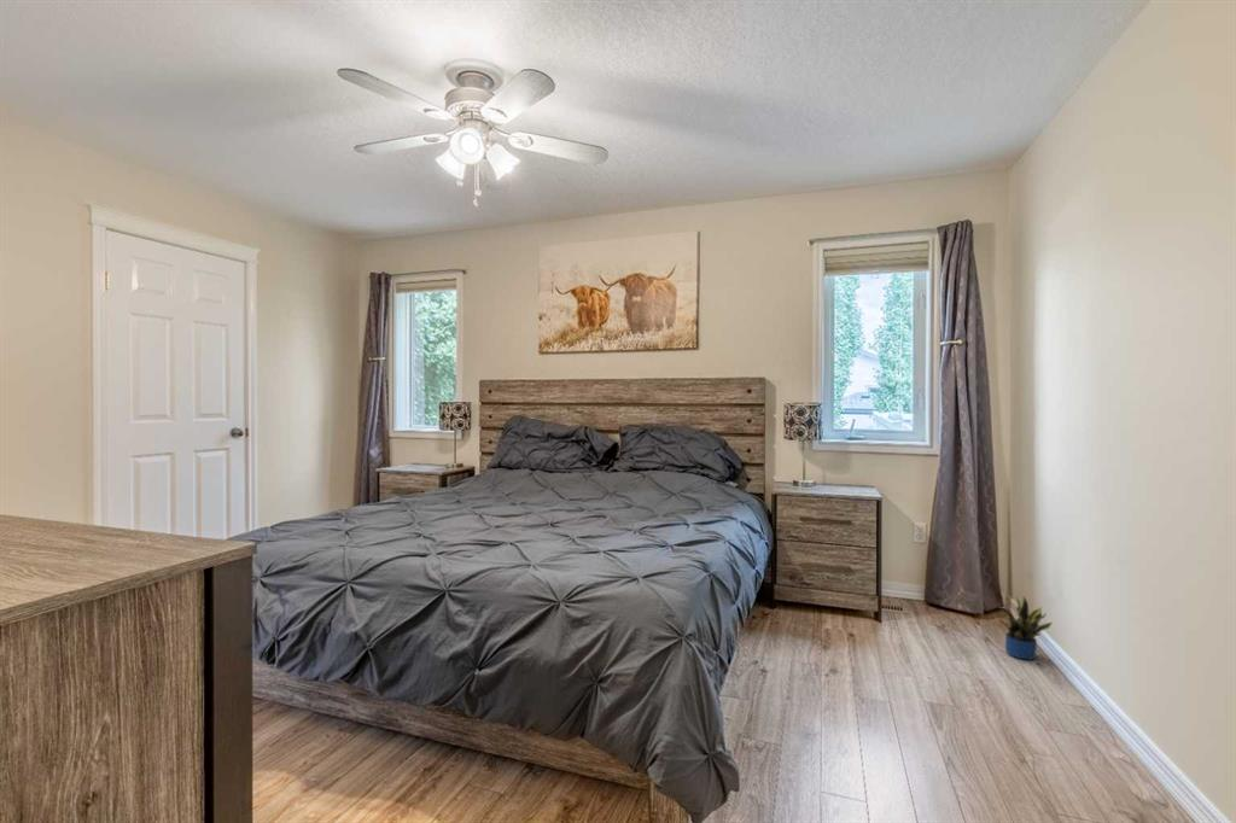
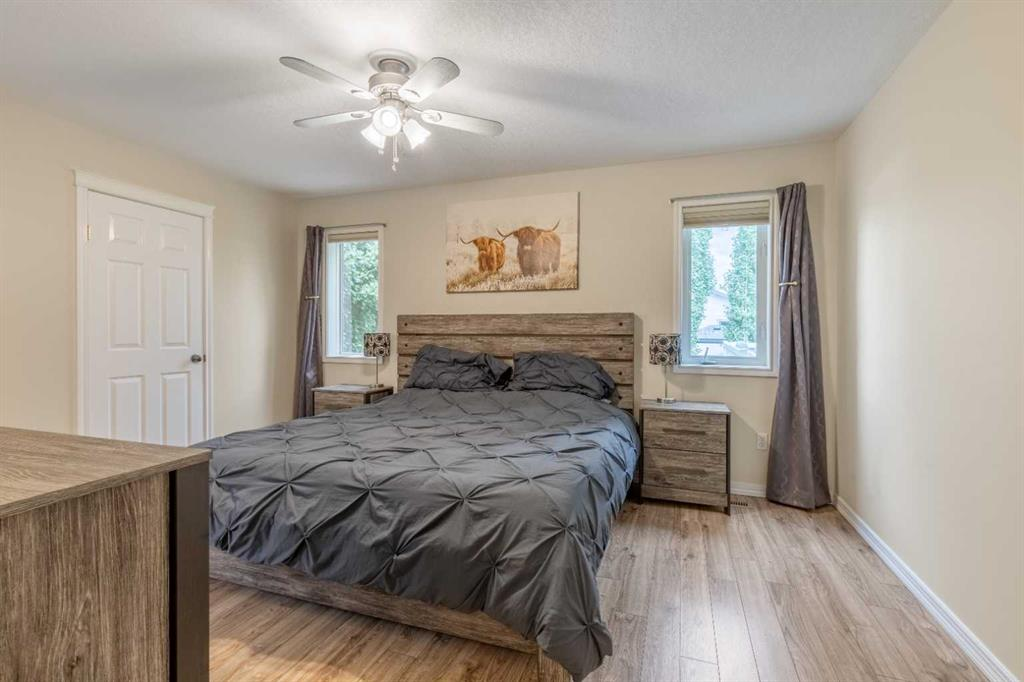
- potted plant [998,595,1053,661]
